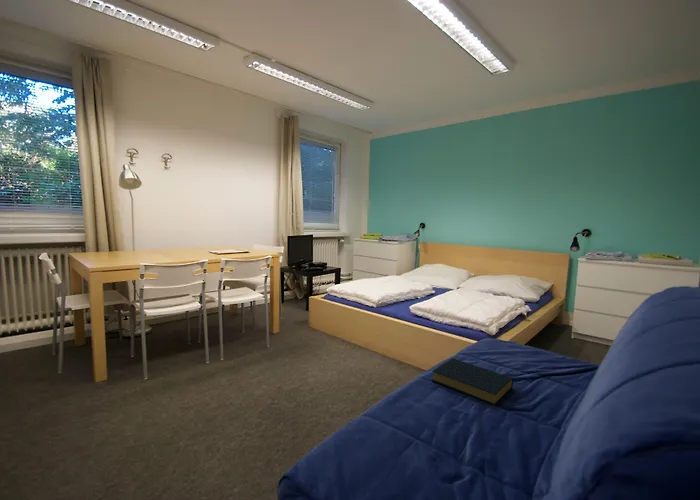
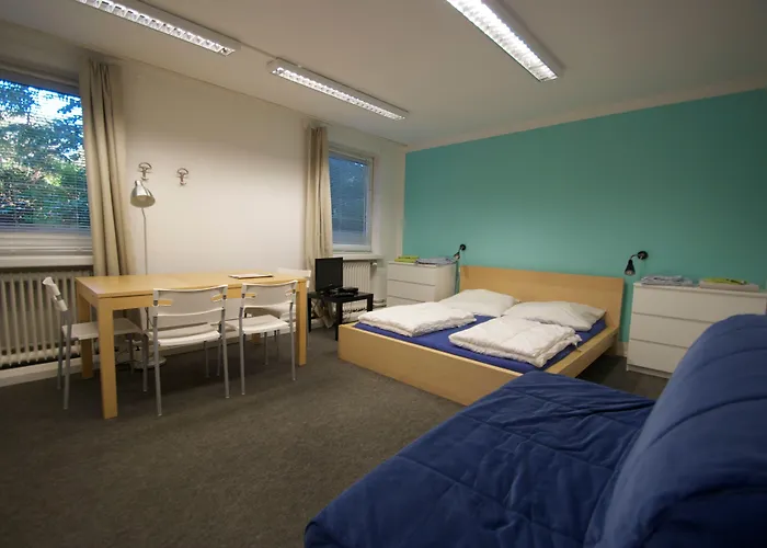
- hardback book [431,358,514,406]
